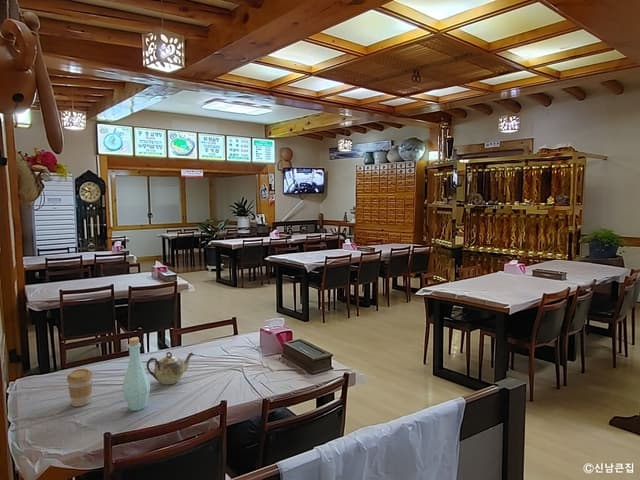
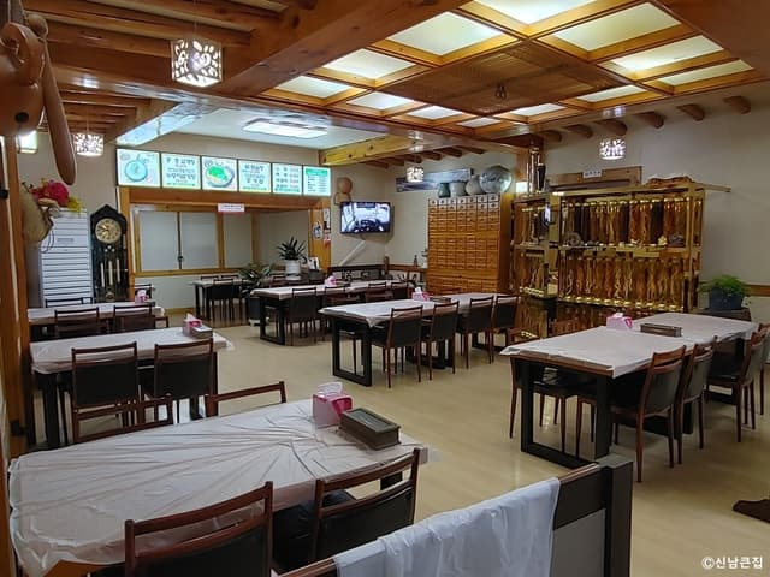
- teapot [145,351,196,385]
- bottle [122,337,151,412]
- coffee cup [66,368,94,407]
